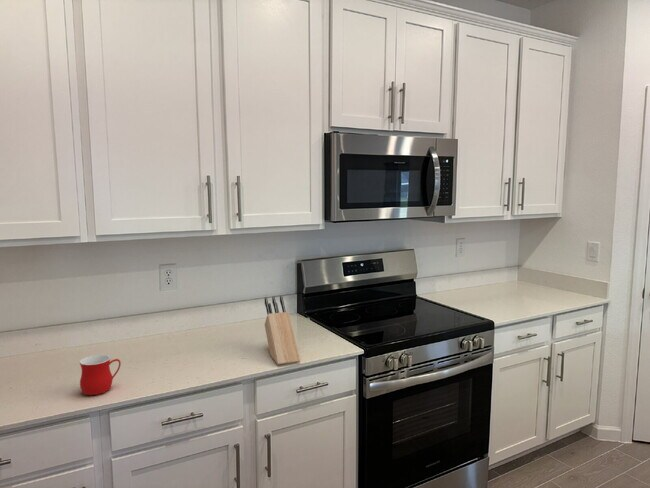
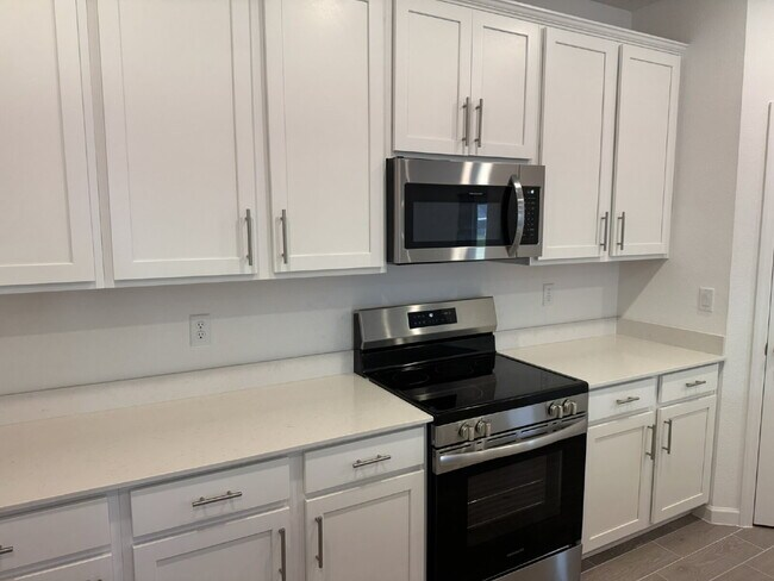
- knife block [264,295,301,366]
- mug [78,354,122,396]
